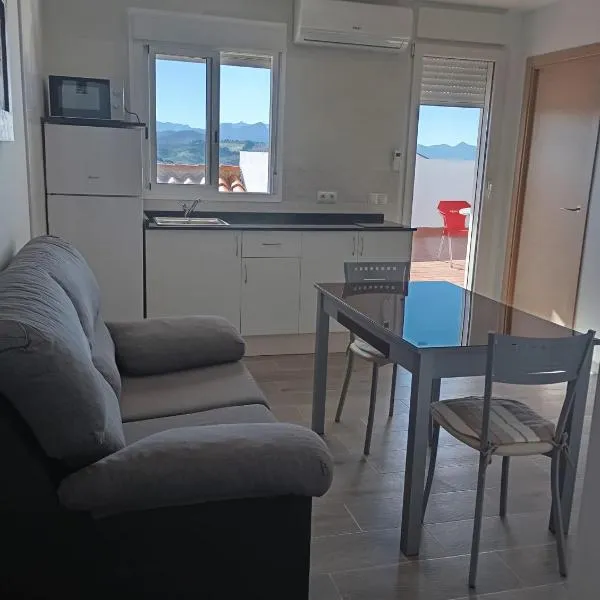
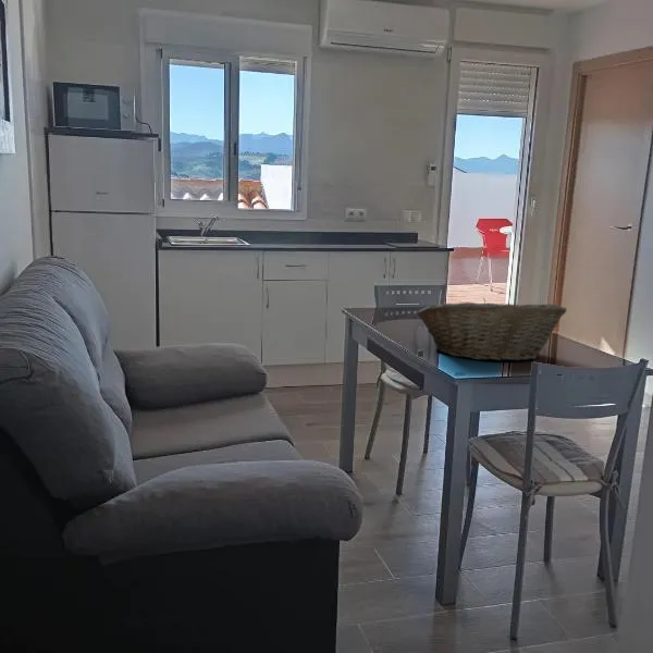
+ fruit basket [416,297,568,362]
